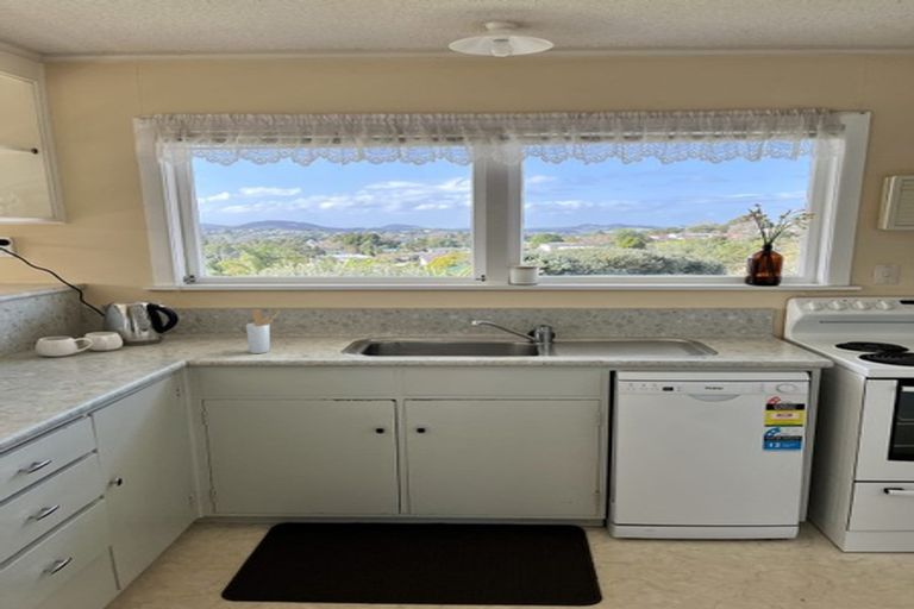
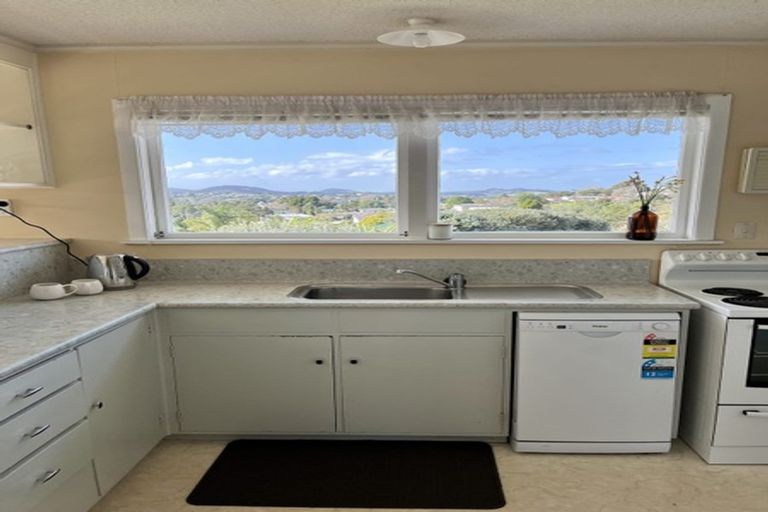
- utensil holder [245,308,281,354]
